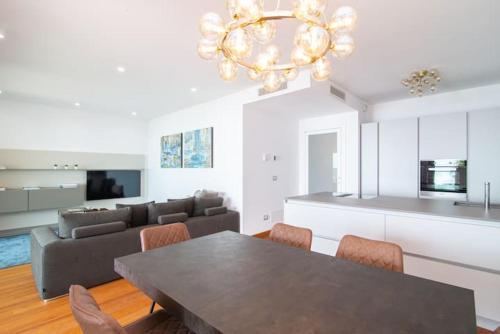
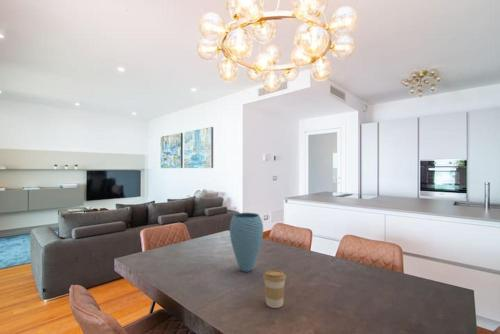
+ coffee cup [262,269,287,309]
+ vase [229,212,264,273]
